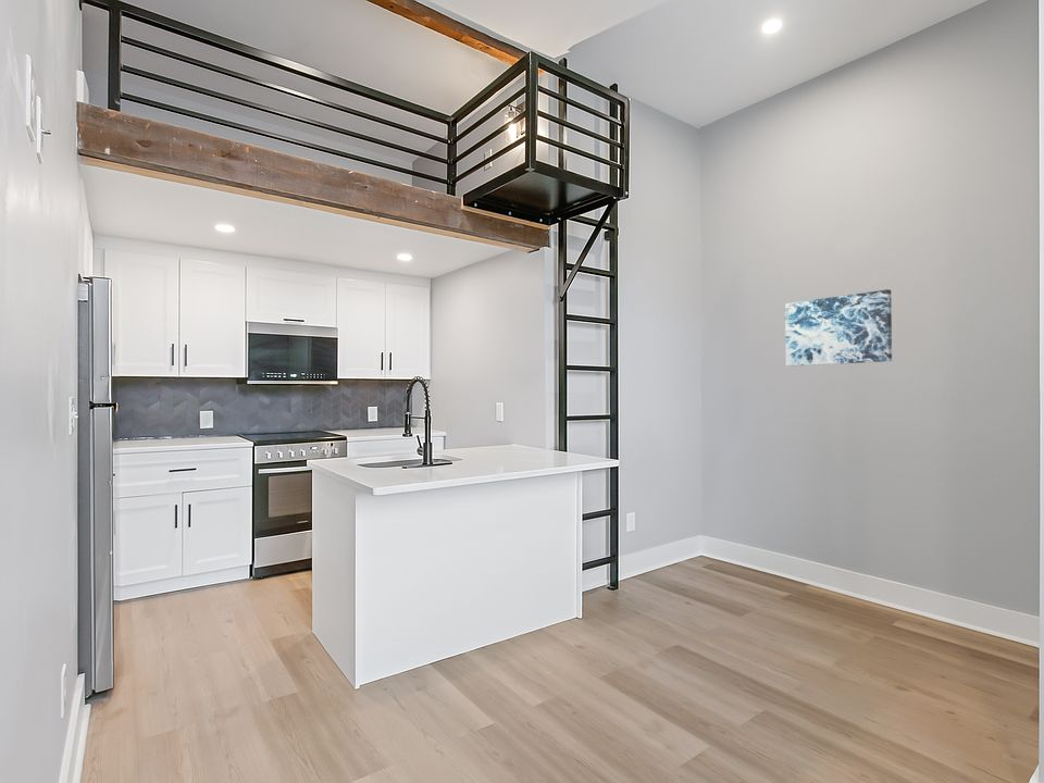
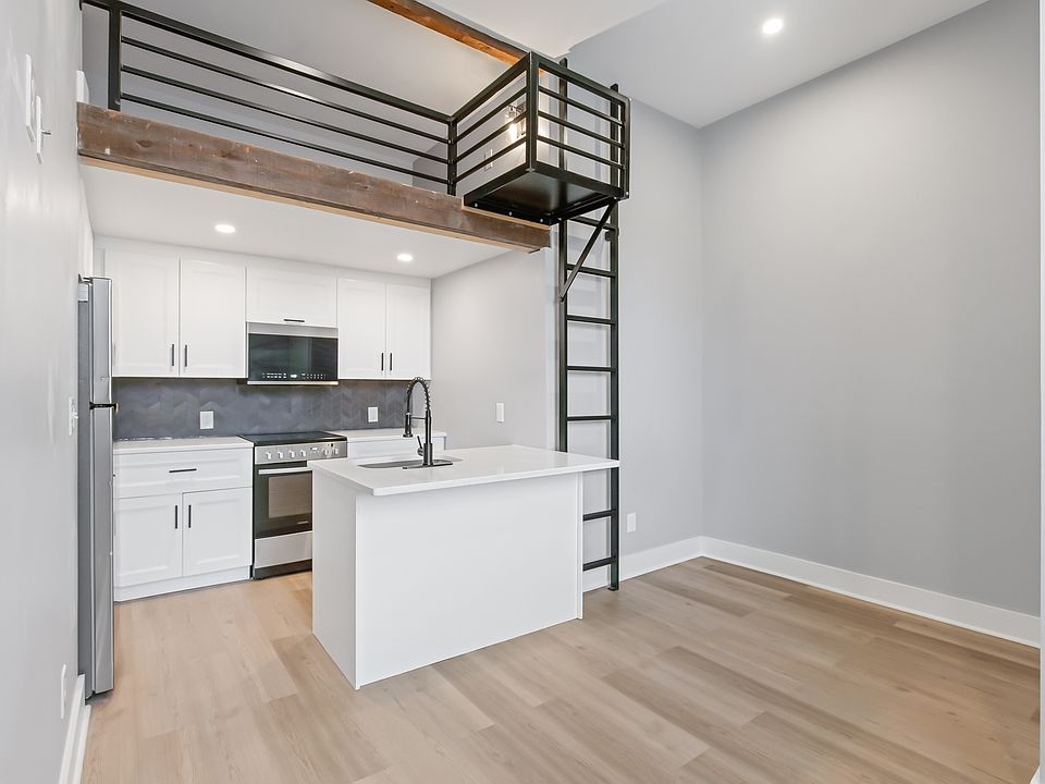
- wall art [784,288,893,368]
